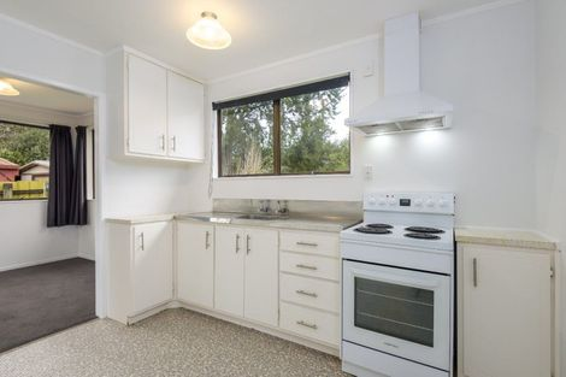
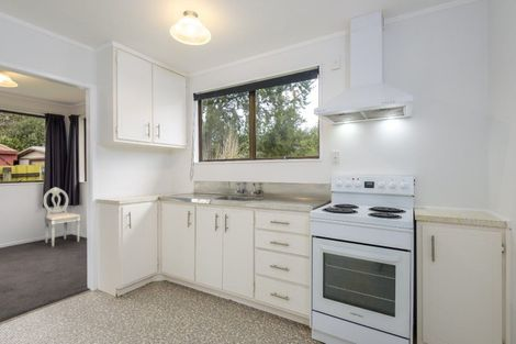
+ dining chair [42,186,81,247]
